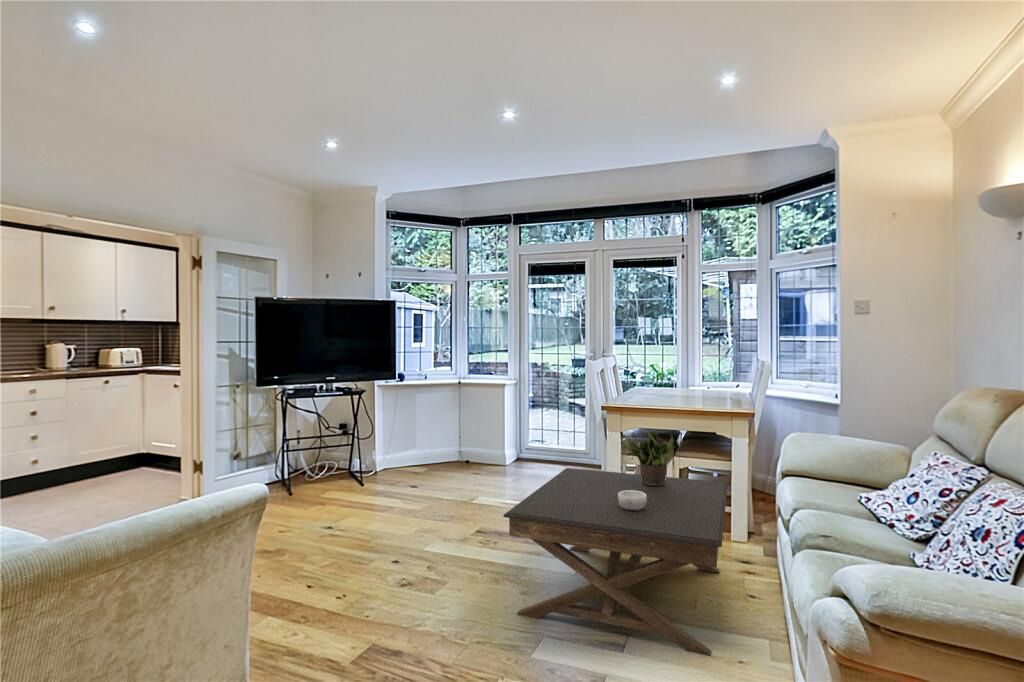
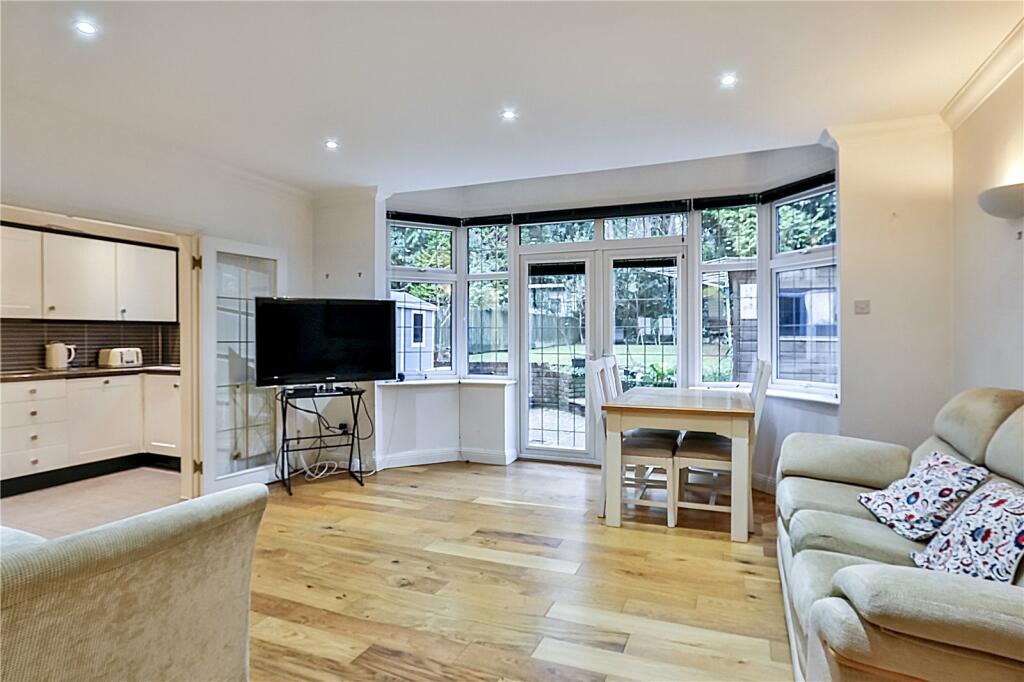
- decorative bowl [618,490,647,511]
- coffee table [502,467,729,657]
- potted plant [620,429,677,486]
